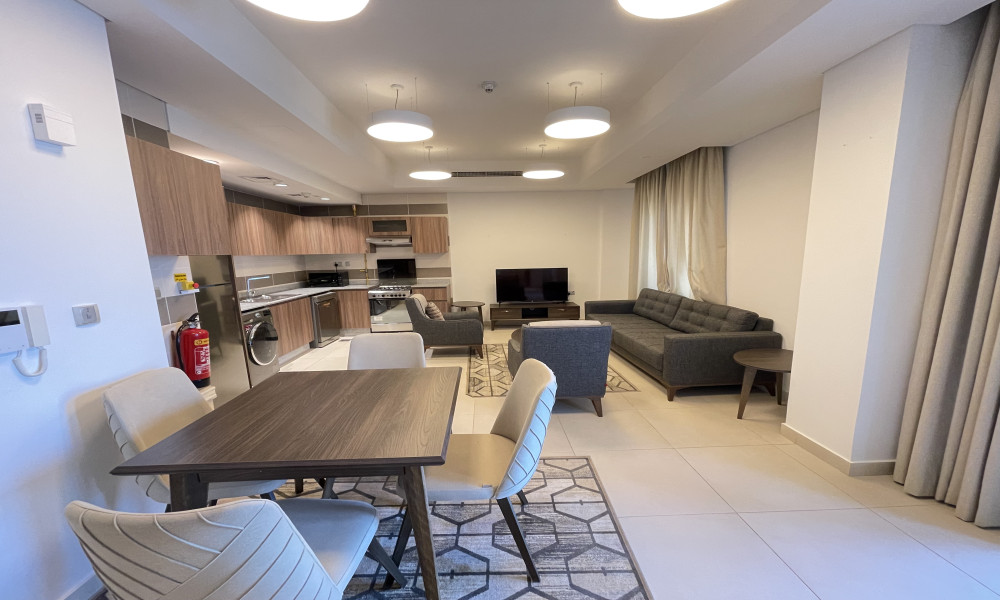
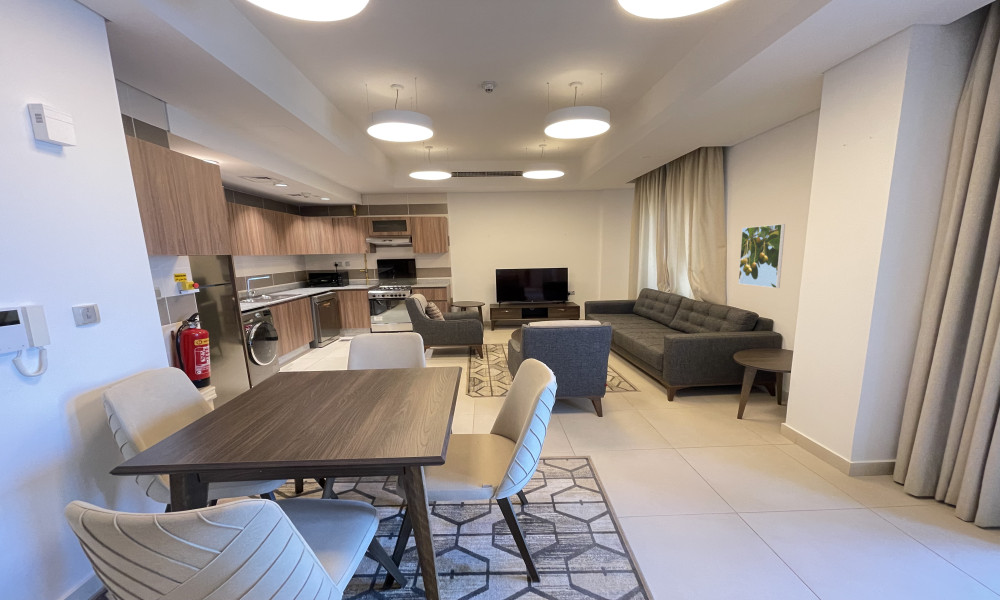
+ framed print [737,223,786,289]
